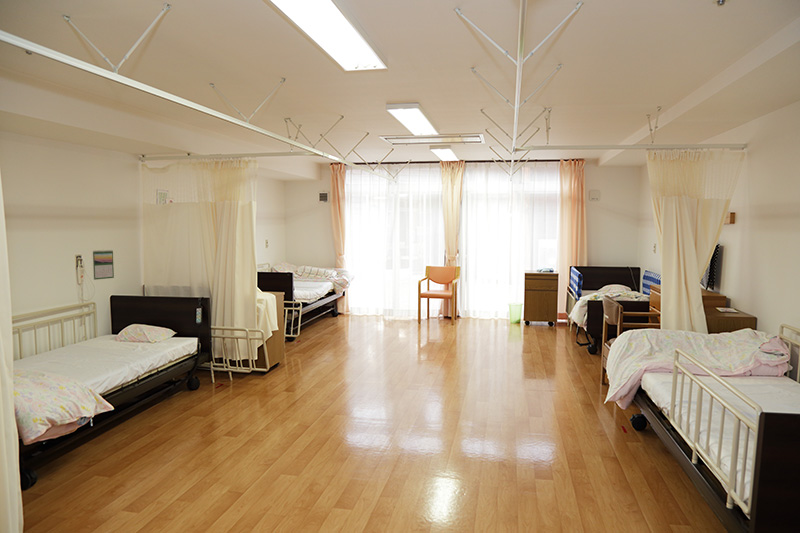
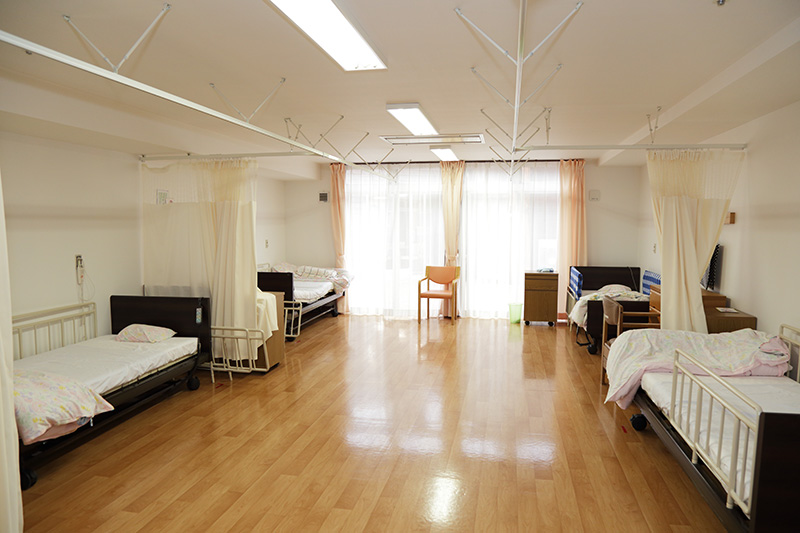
- calendar [92,249,115,281]
